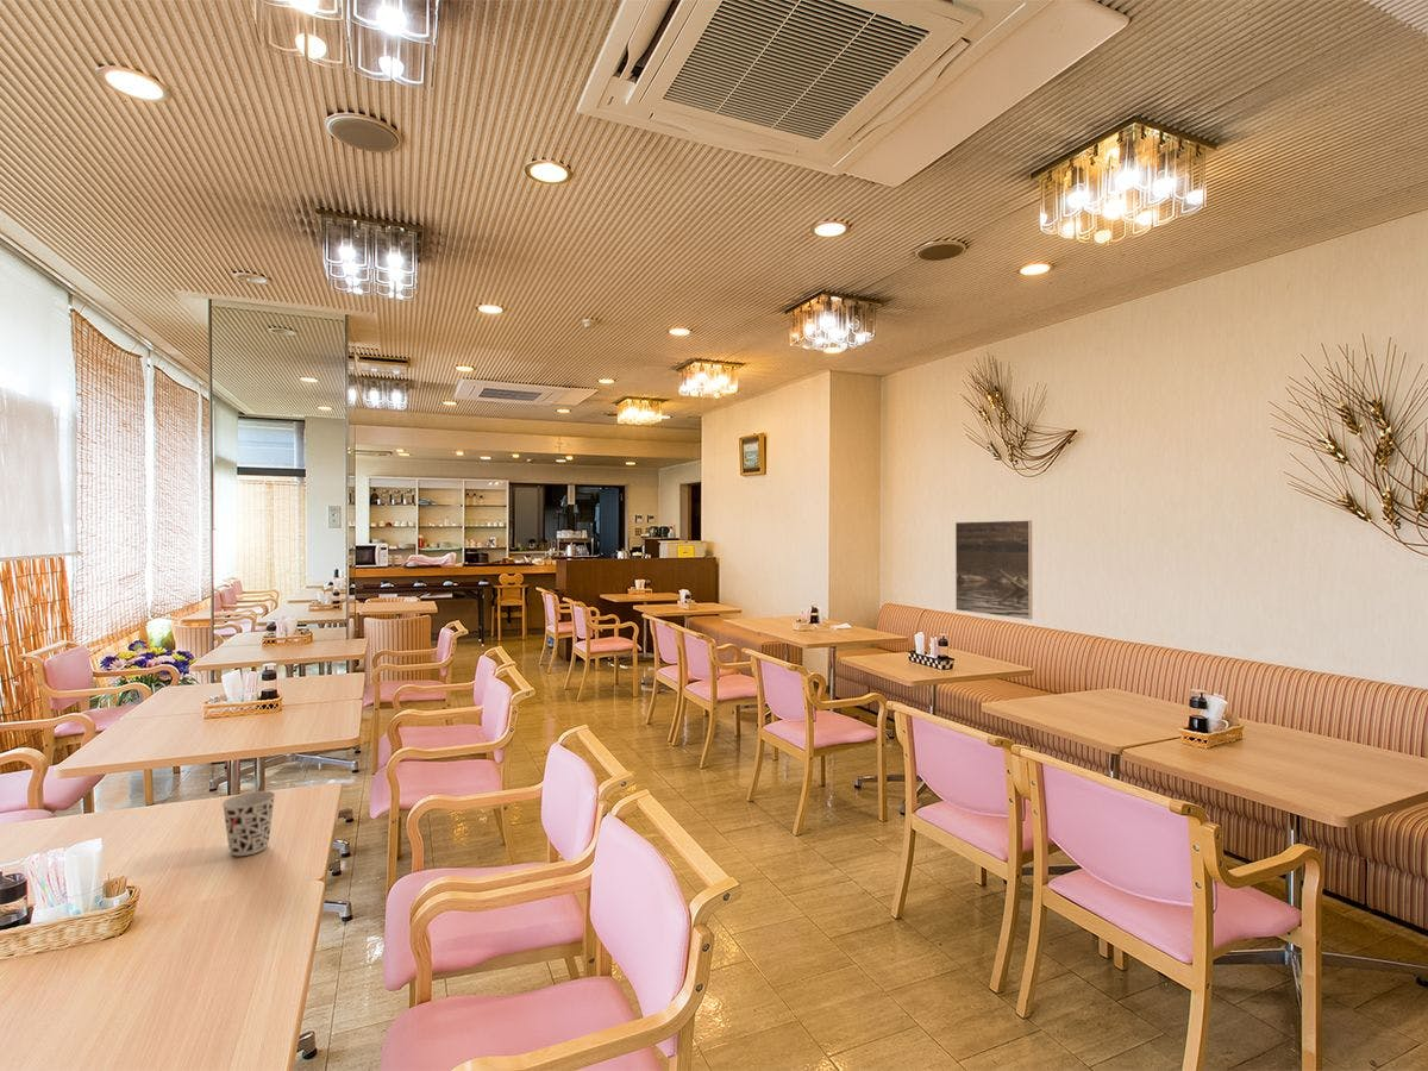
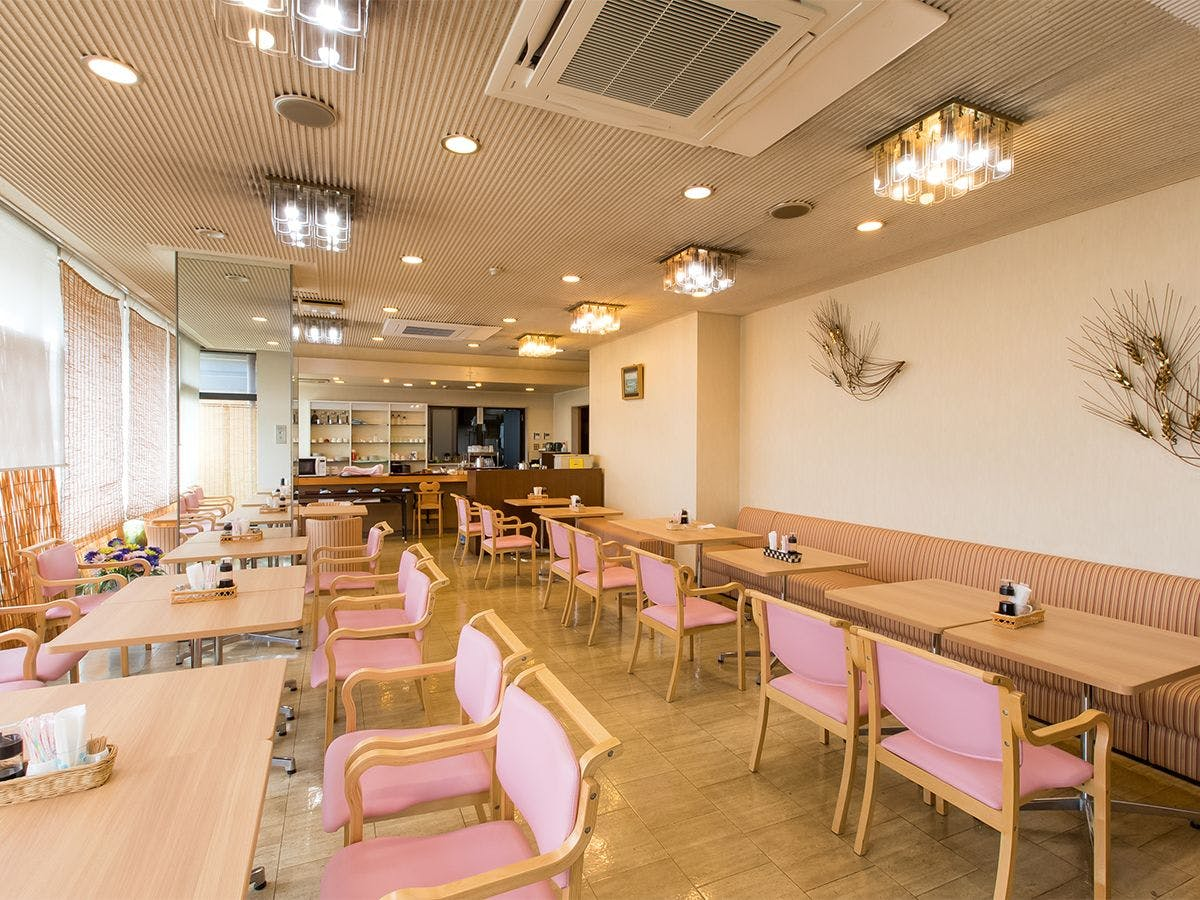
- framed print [954,519,1033,621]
- cup [221,790,277,857]
